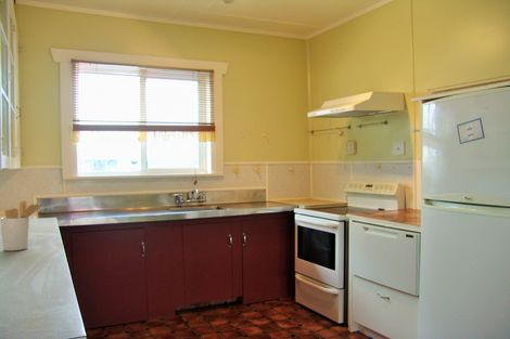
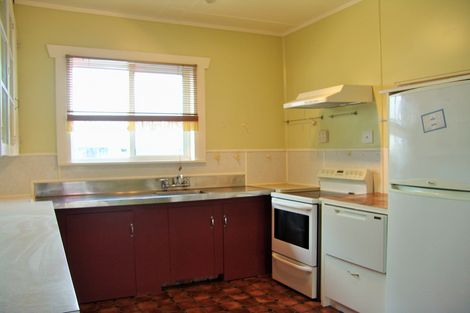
- utensil holder [0,200,44,251]
